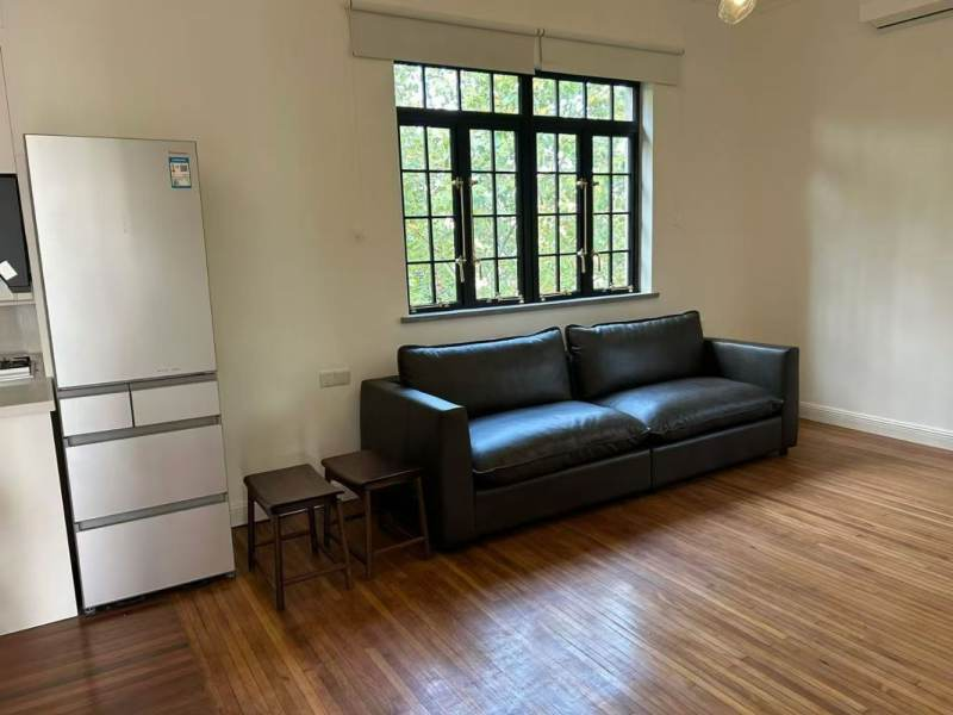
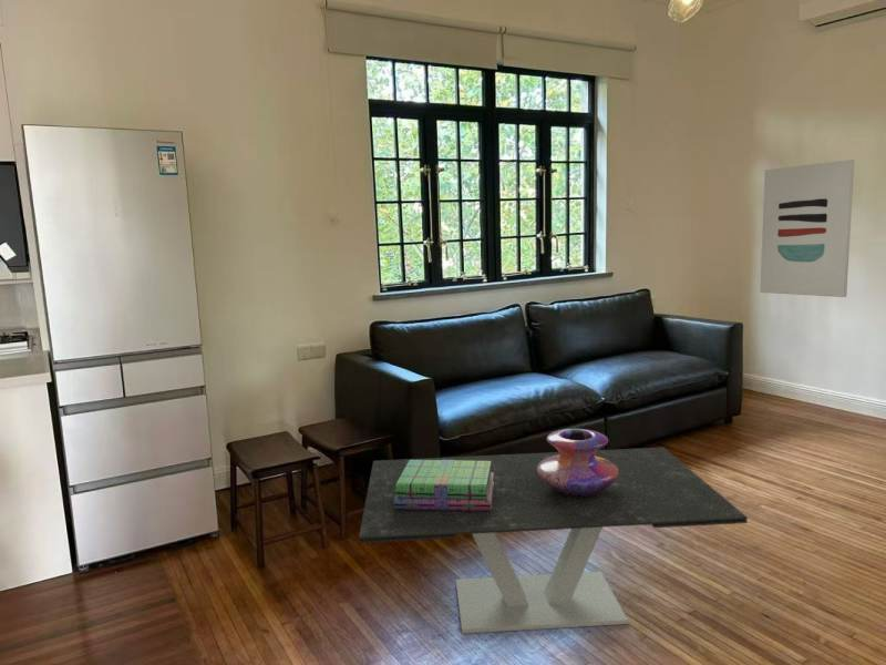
+ wall art [759,158,855,298]
+ coffee table [358,447,749,634]
+ stack of books [393,460,494,511]
+ decorative vase [537,428,619,497]
